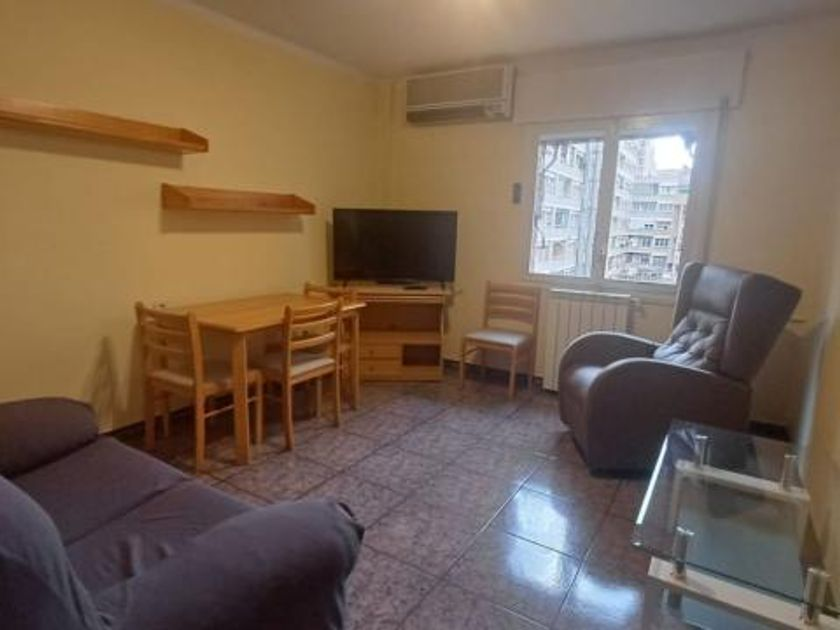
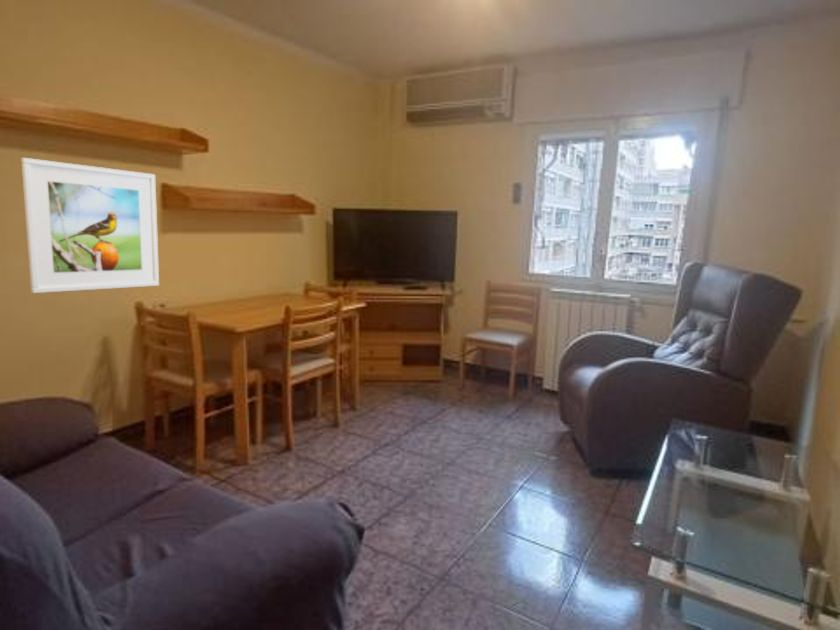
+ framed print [20,157,160,294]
